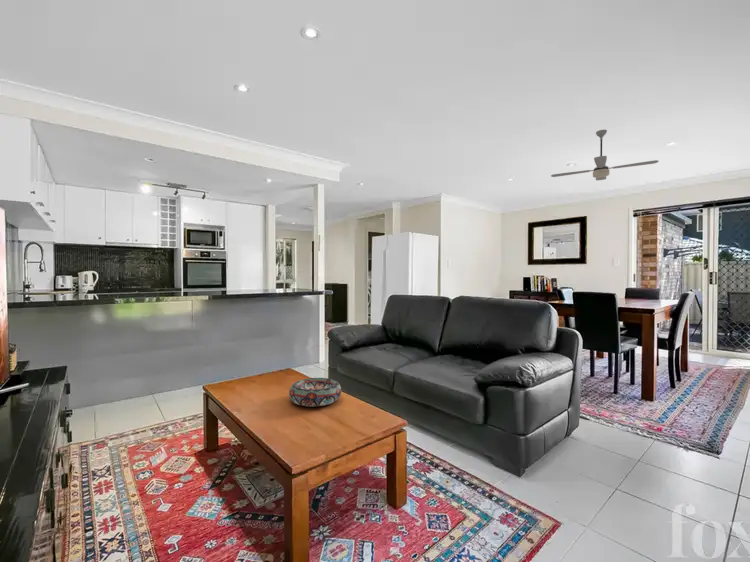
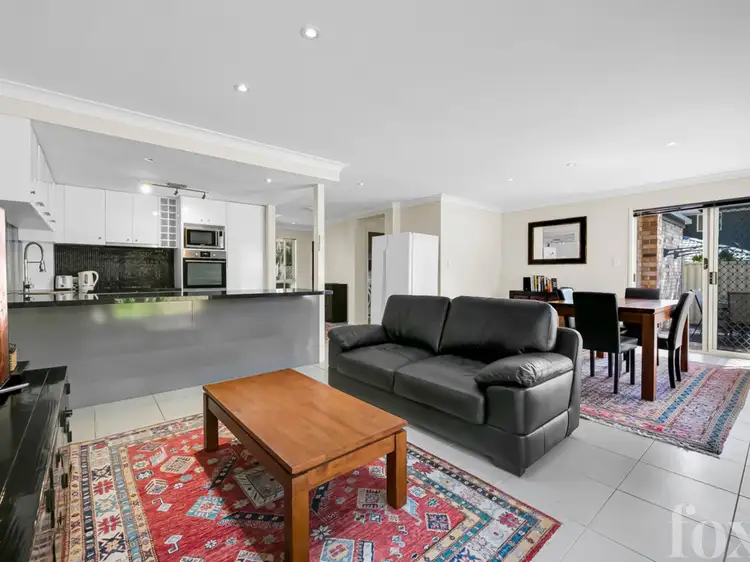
- decorative bowl [288,377,342,407]
- ceiling fan [550,129,660,181]
